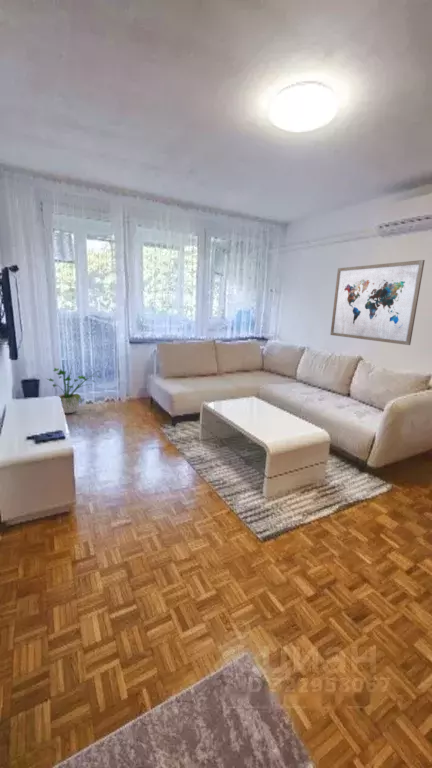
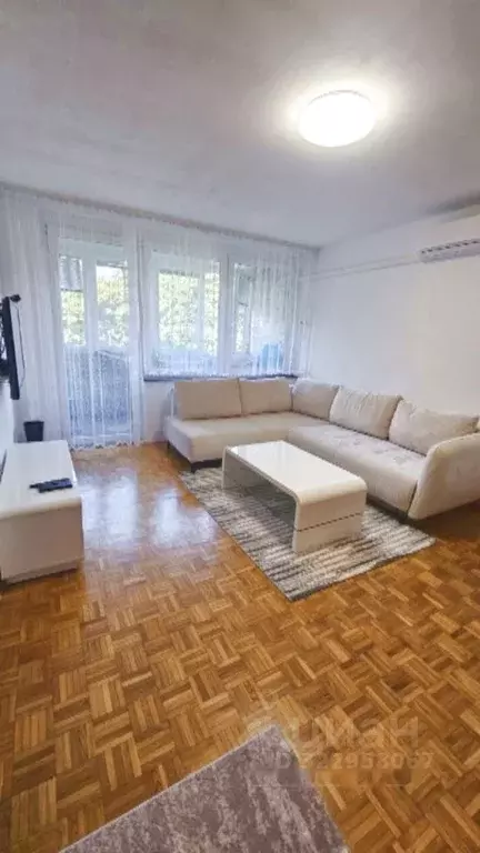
- wall art [329,259,426,346]
- potted plant [45,361,102,414]
